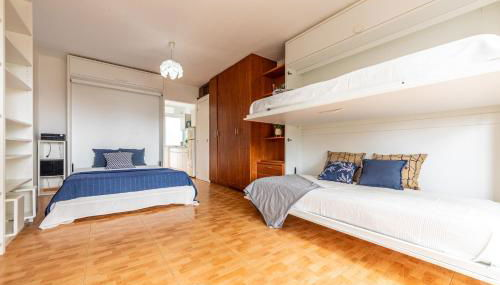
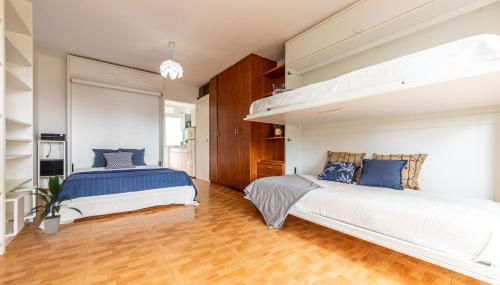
+ indoor plant [21,173,84,235]
